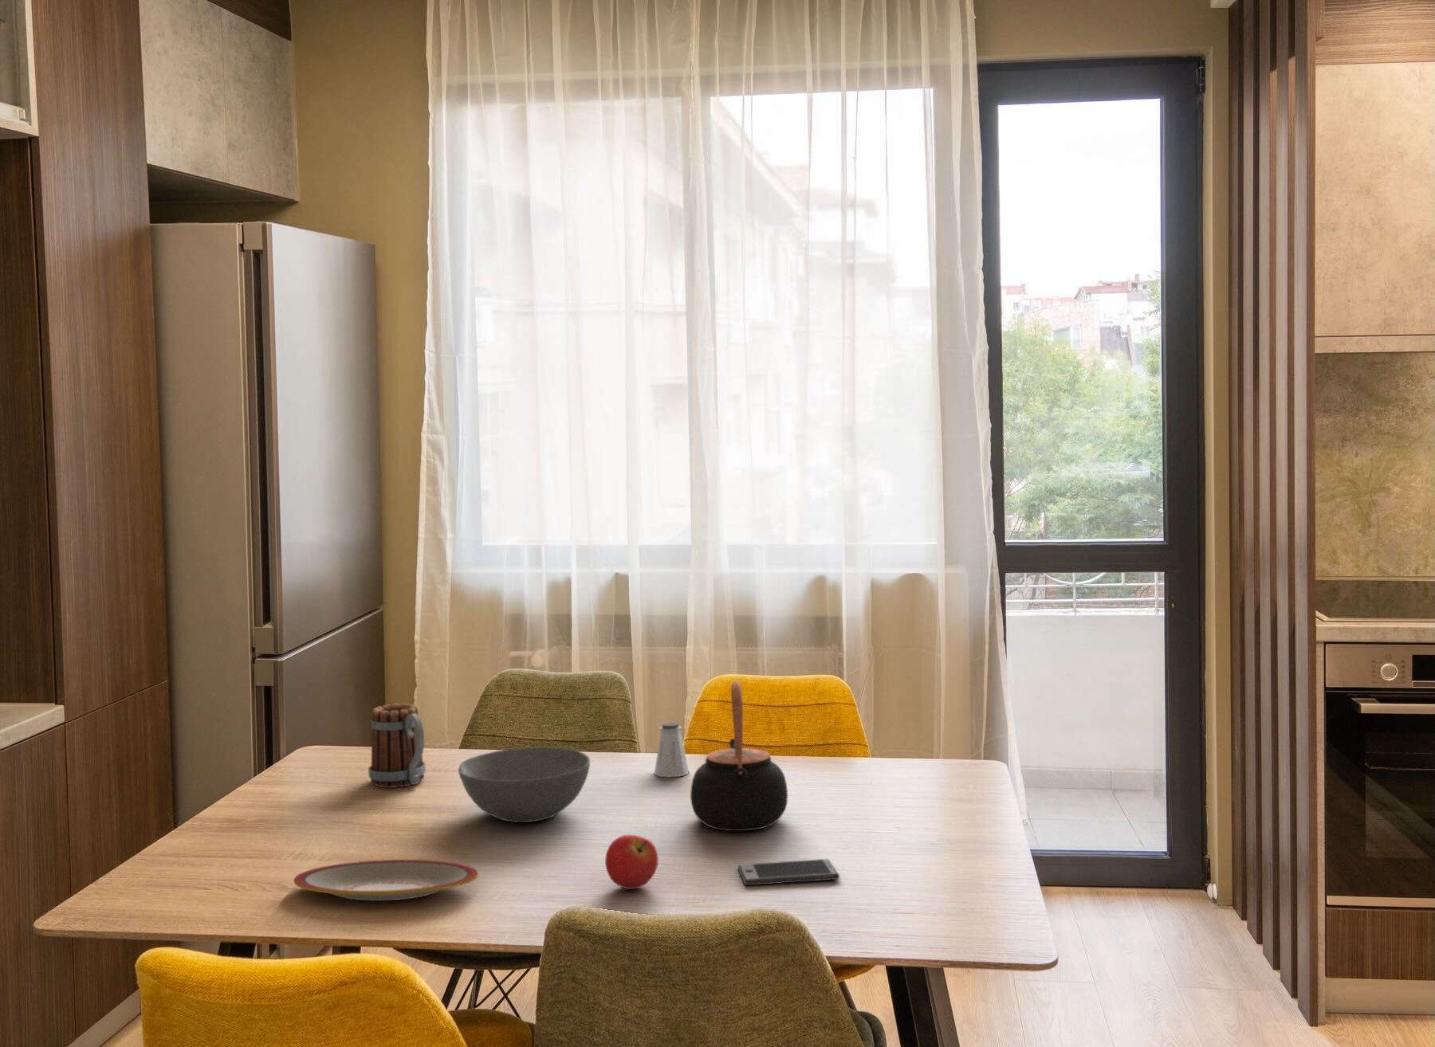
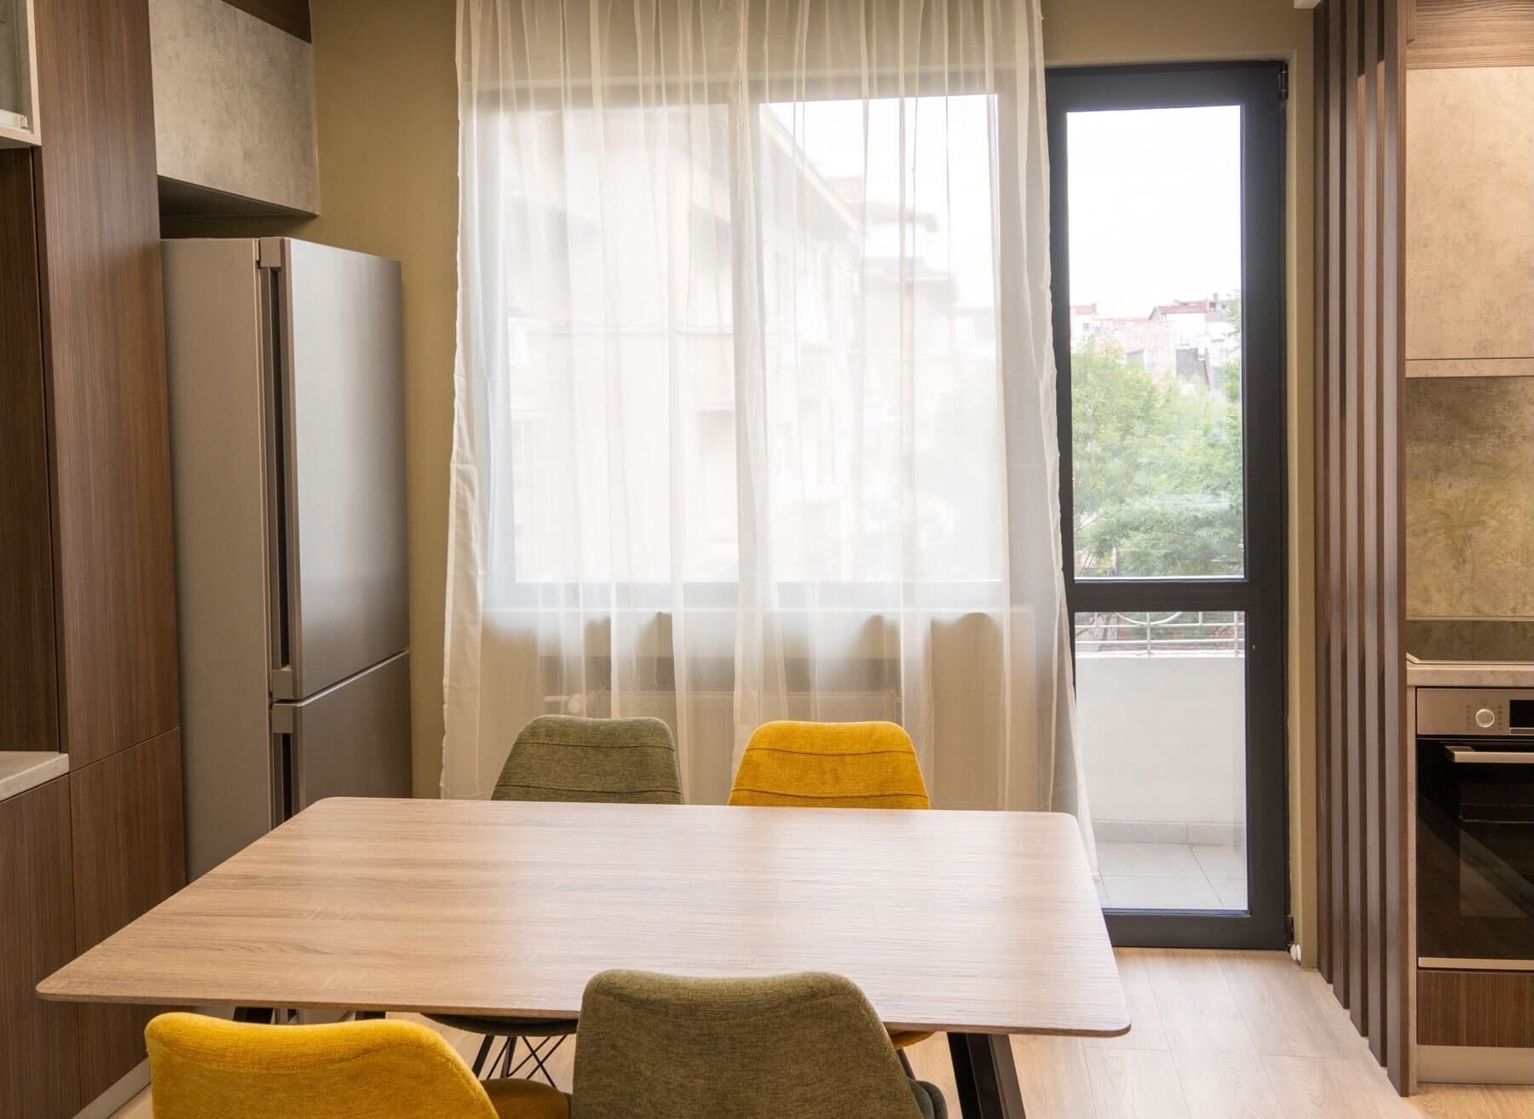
- teapot [690,679,789,832]
- plate [293,859,479,901]
- mug [368,703,427,789]
- saltshaker [654,721,690,777]
- fruit [604,834,660,890]
- bowl [458,746,590,823]
- smartphone [736,858,840,885]
